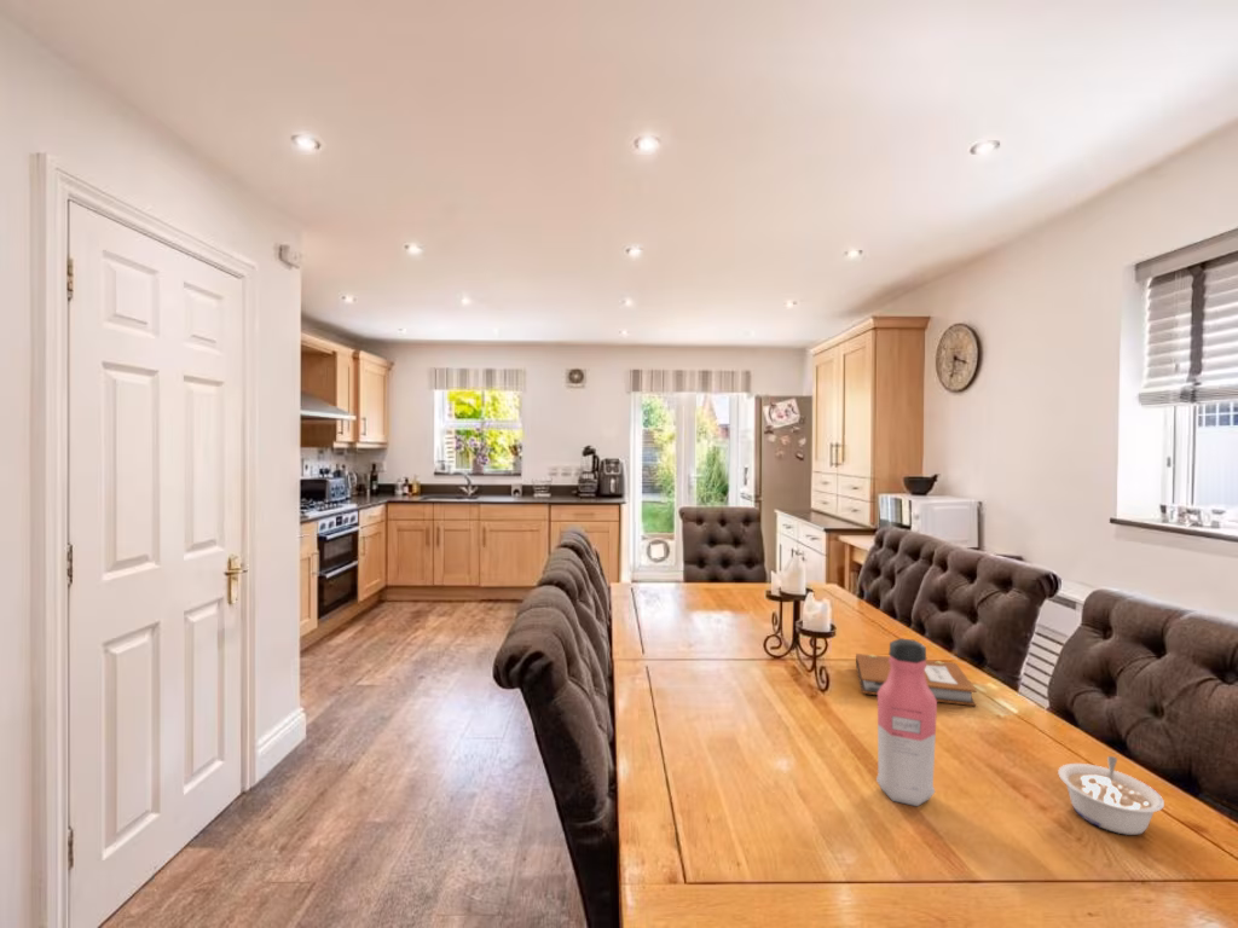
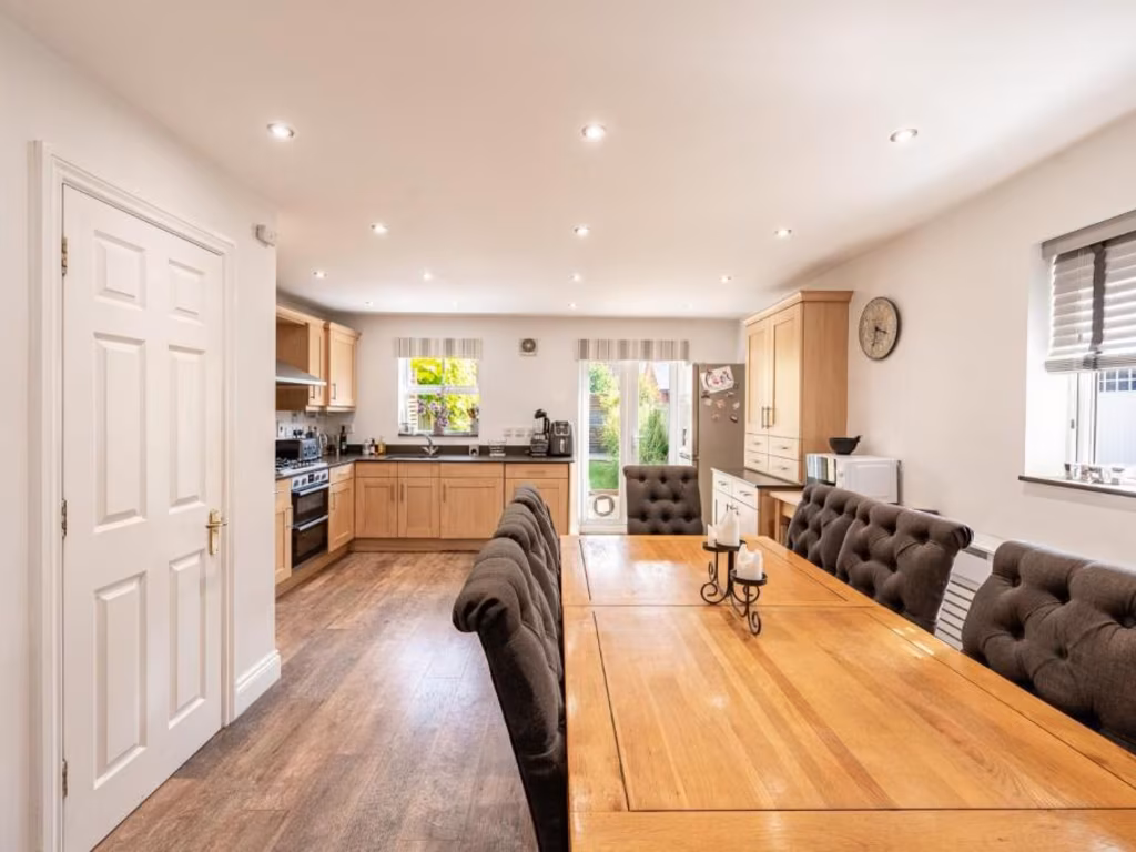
- notebook [855,652,978,707]
- water bottle [875,637,938,807]
- legume [1057,755,1165,836]
